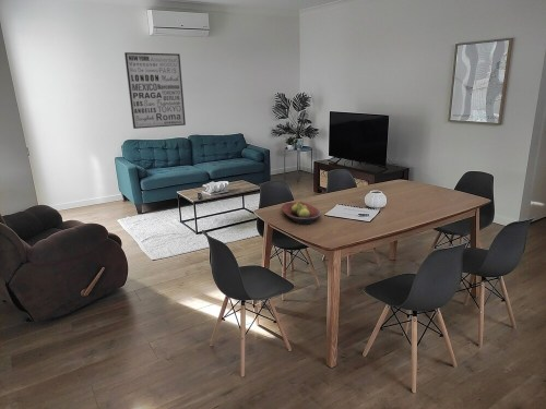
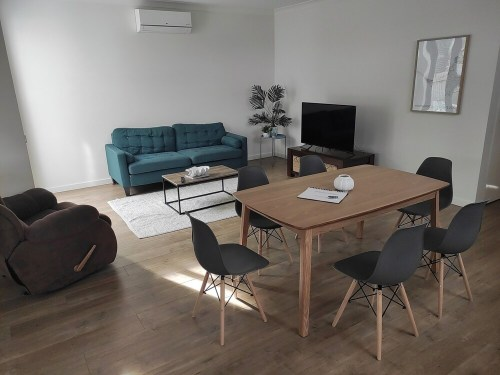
- fruit bowl [281,200,322,226]
- wall art [123,51,187,130]
